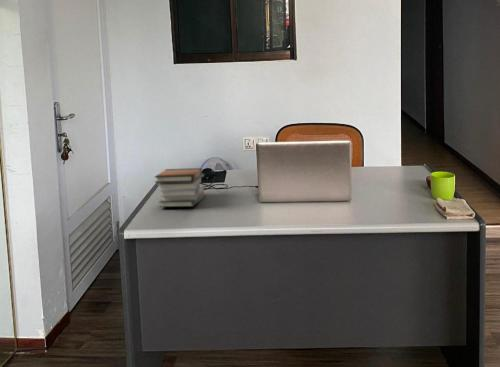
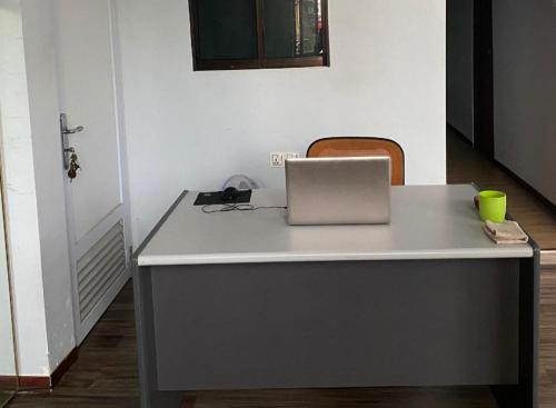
- book stack [154,167,206,208]
